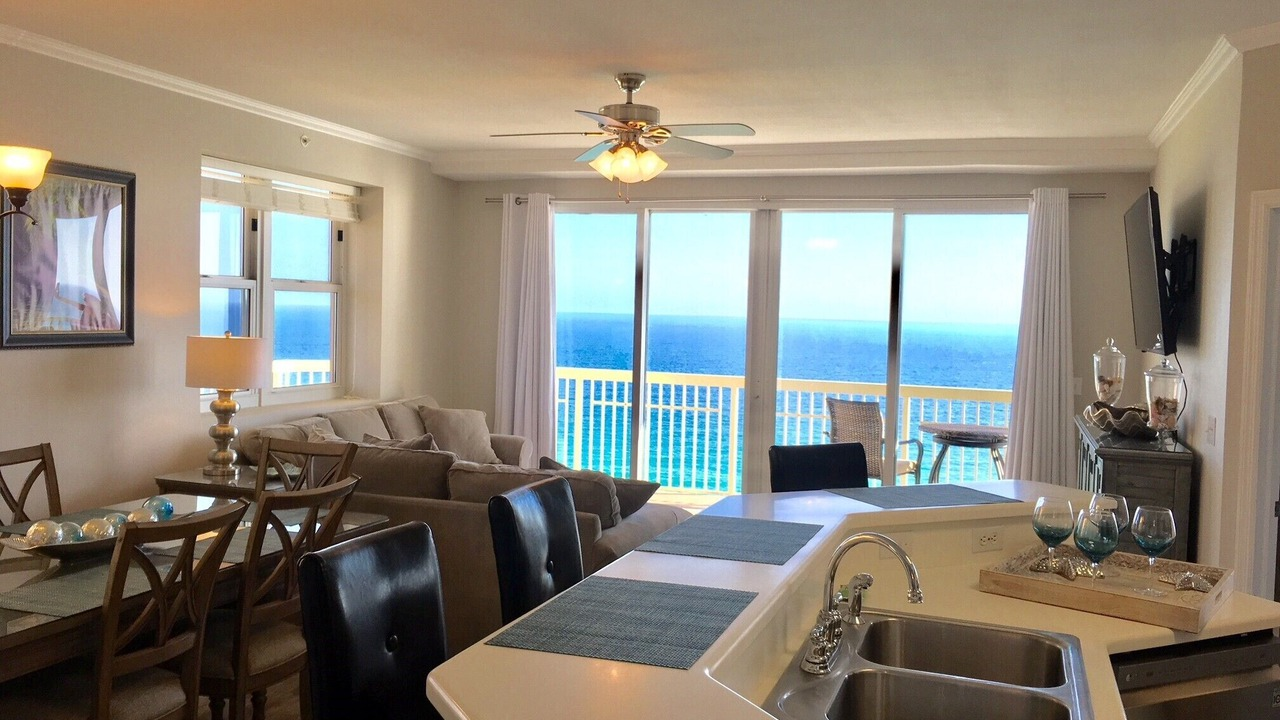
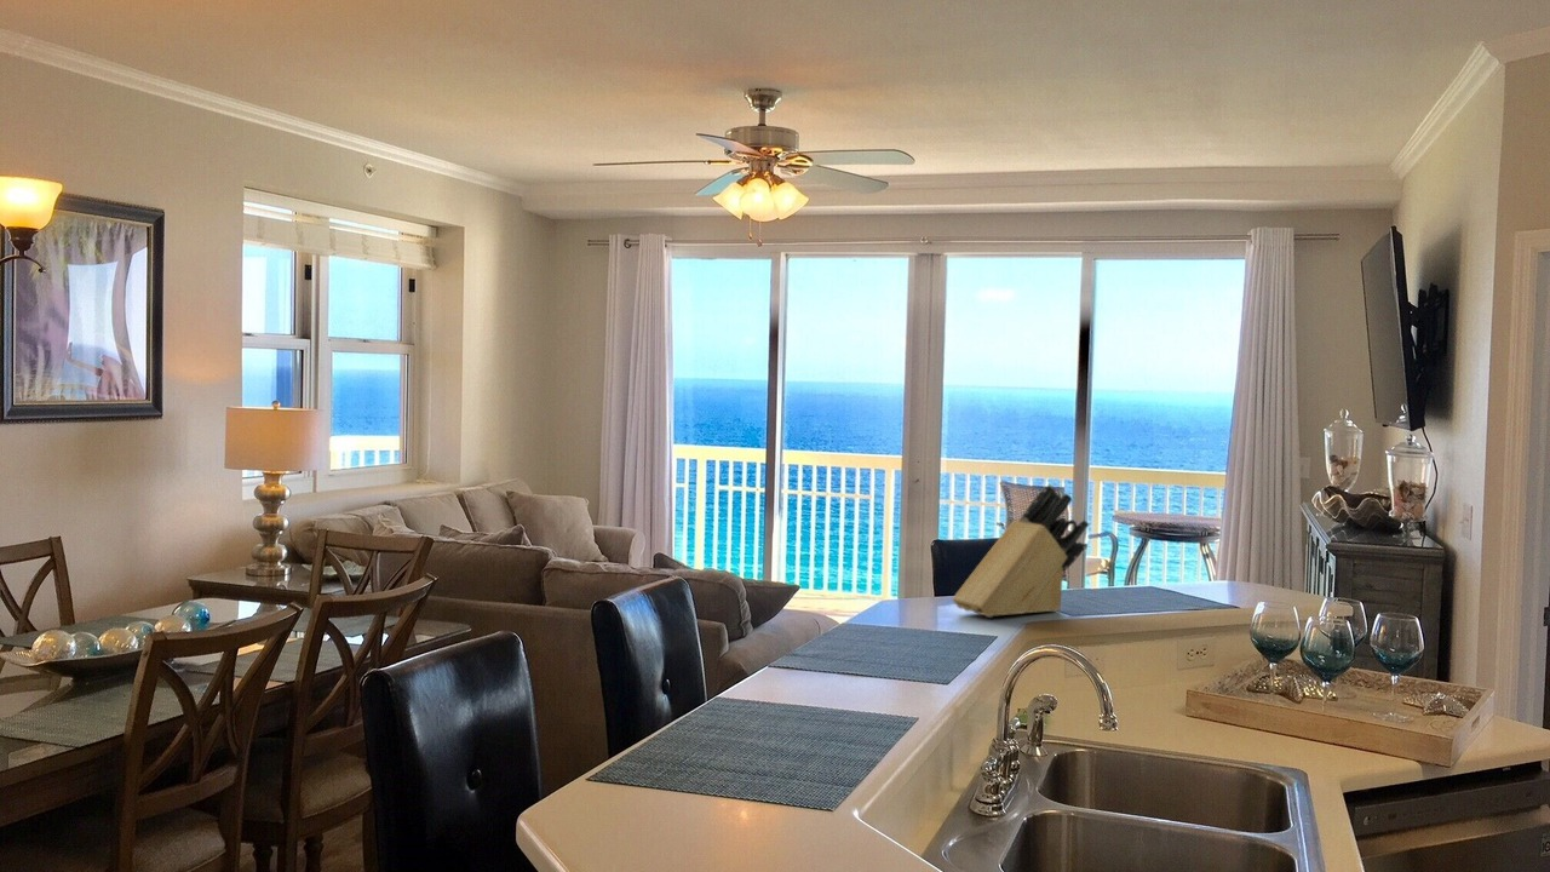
+ knife block [952,483,1090,619]
